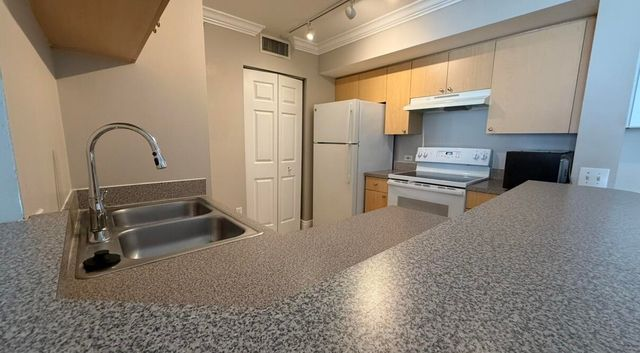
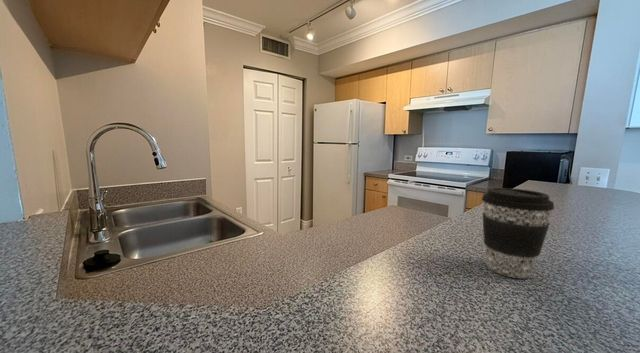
+ coffee cup [481,187,555,279]
